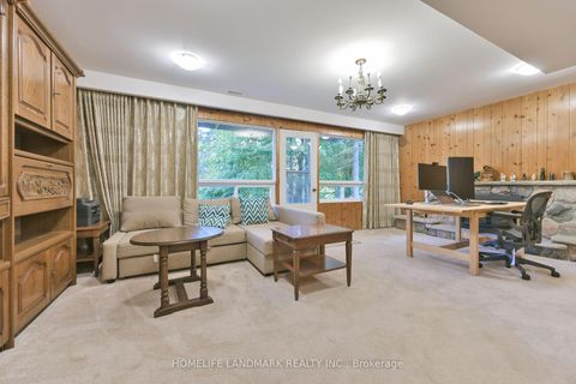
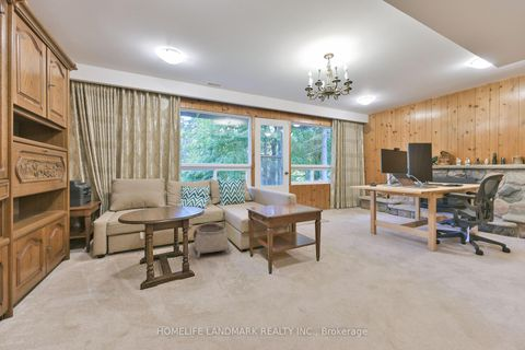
+ basket [191,222,232,258]
